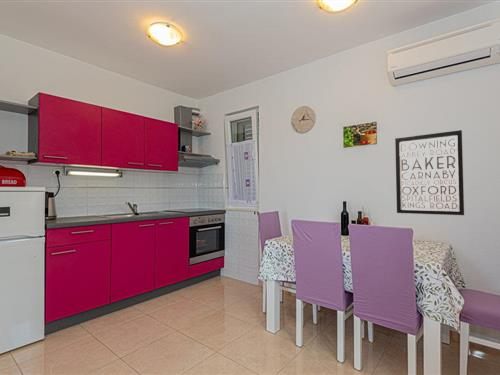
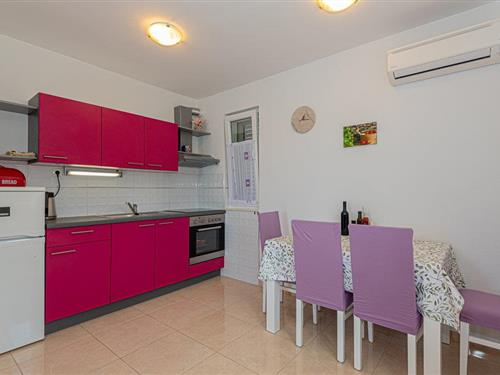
- wall art [394,129,465,216]
